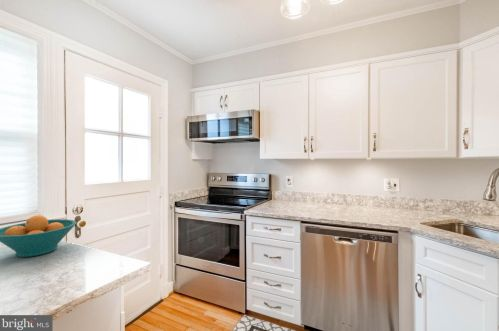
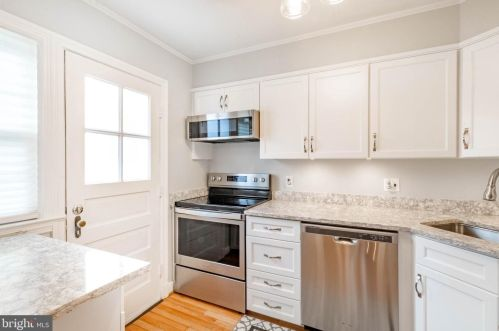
- fruit bowl [0,214,77,258]
